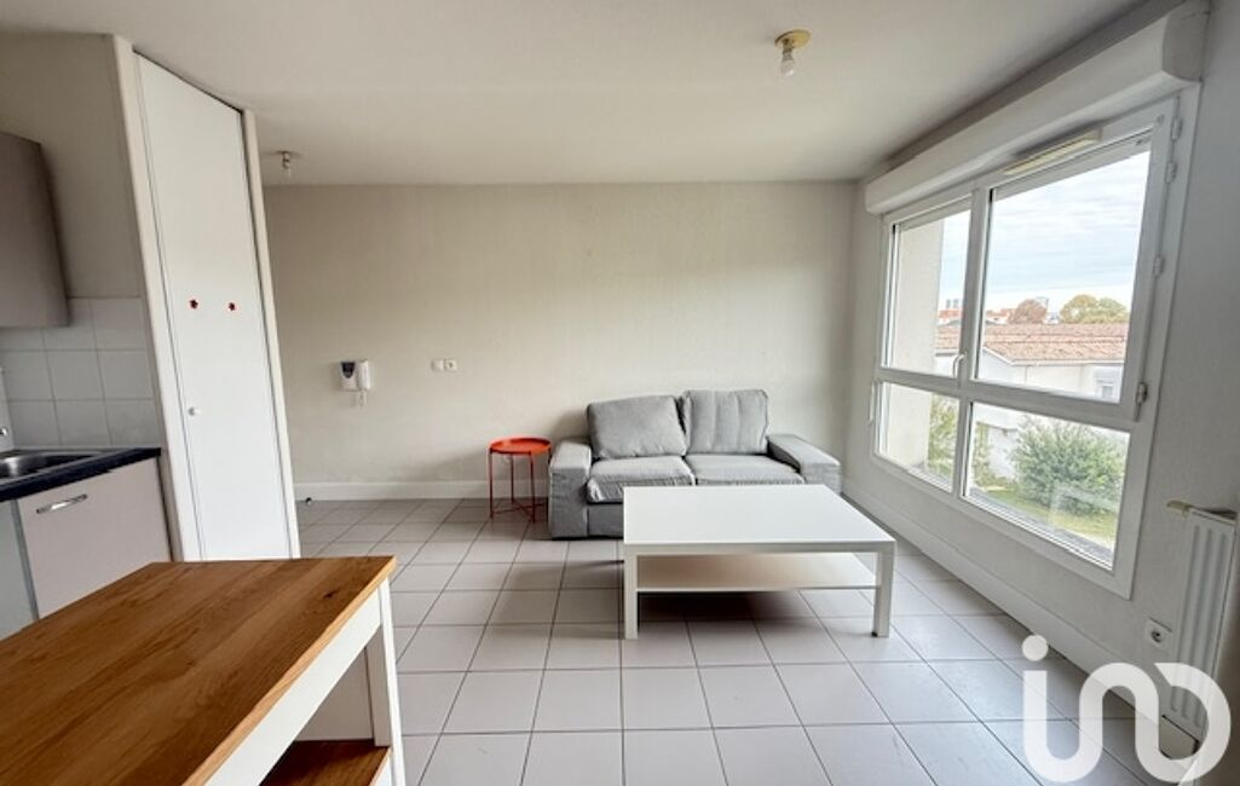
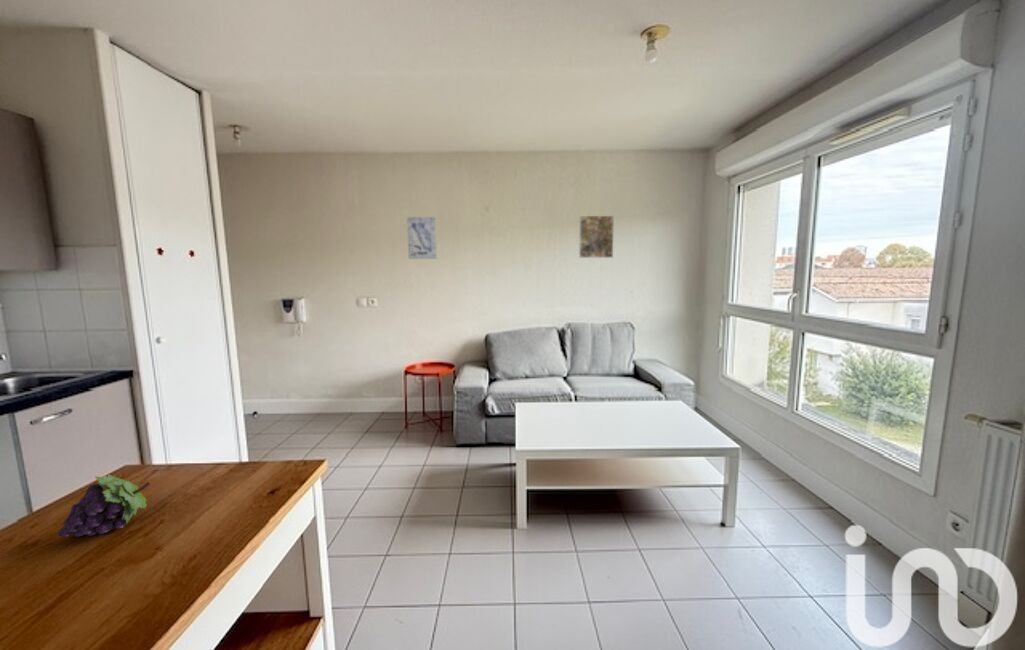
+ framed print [578,215,615,259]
+ fruit [57,473,151,538]
+ wall art [406,216,438,260]
